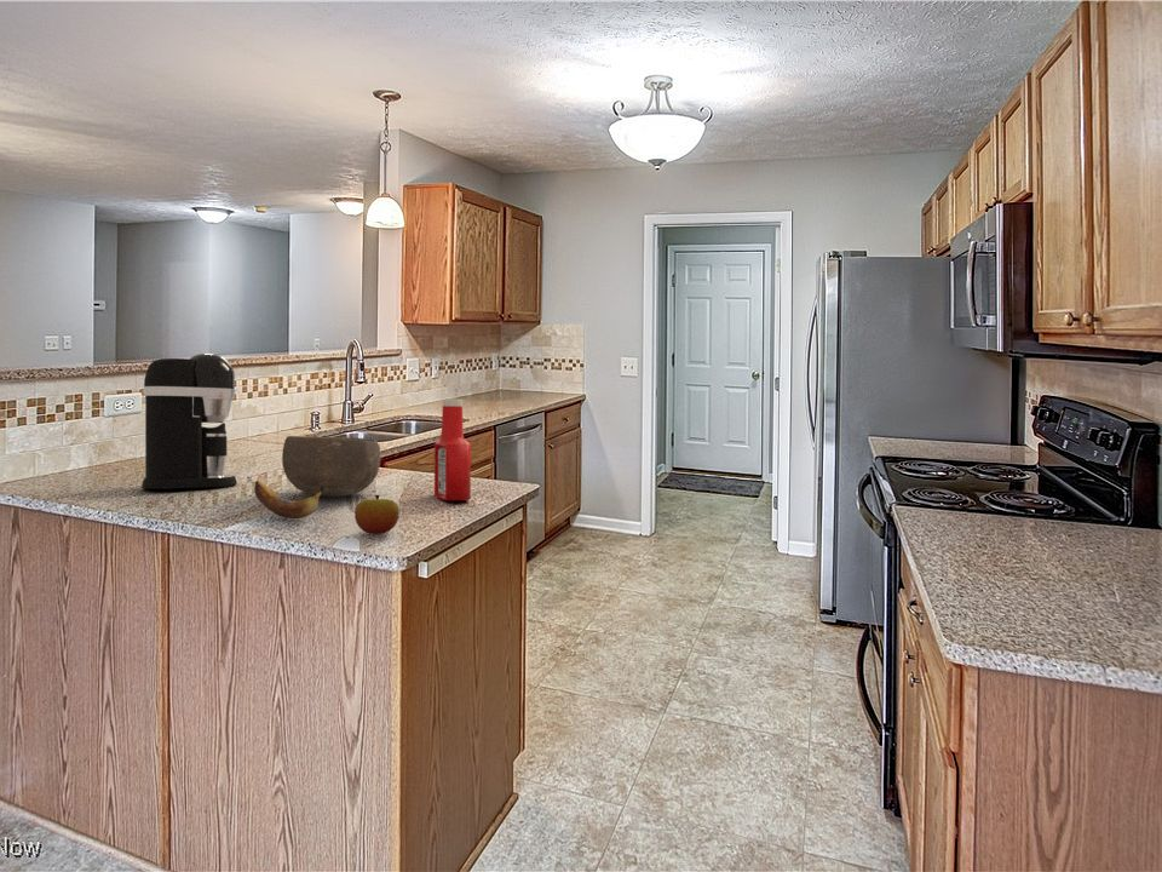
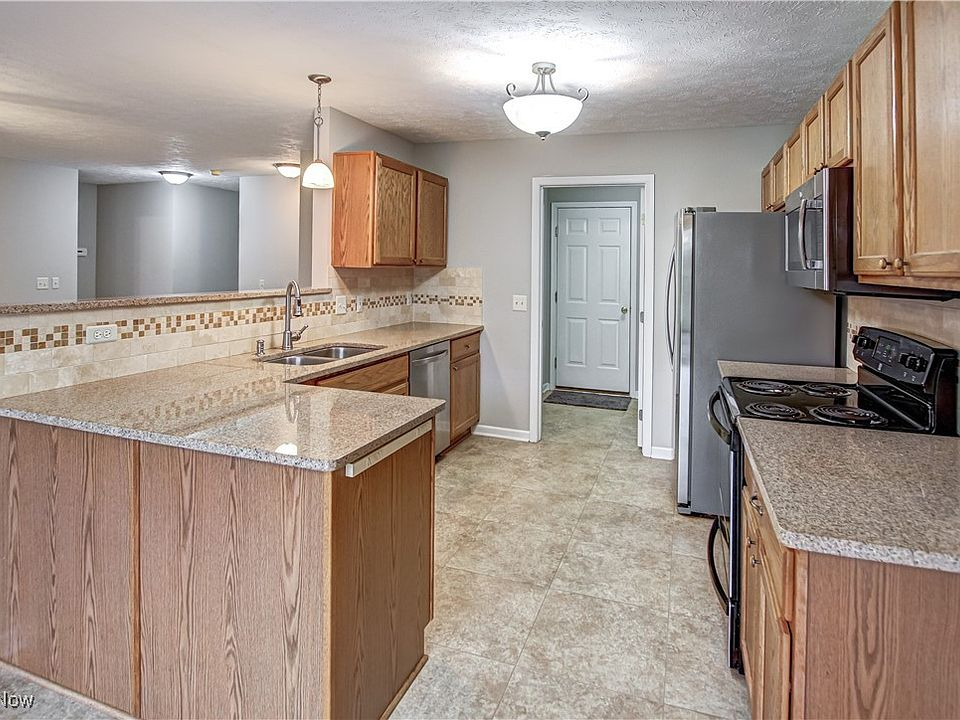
- bowl [281,435,381,498]
- apple [353,494,401,535]
- soap bottle [433,398,472,501]
- banana [253,478,324,520]
- coffee maker [140,352,238,490]
